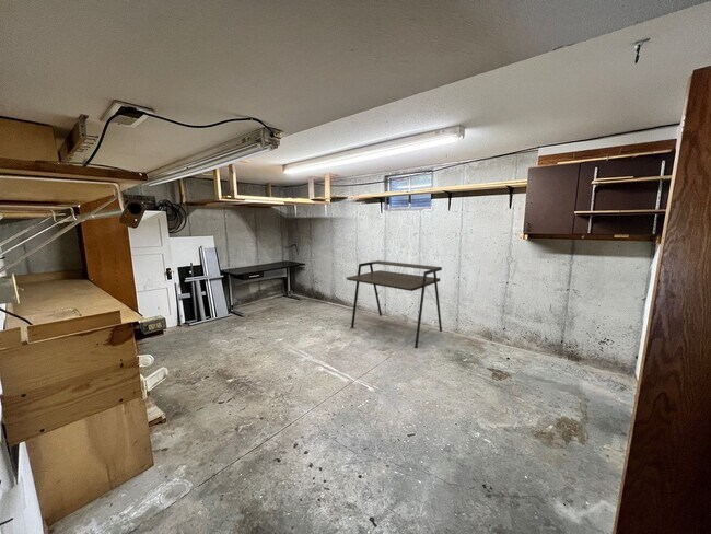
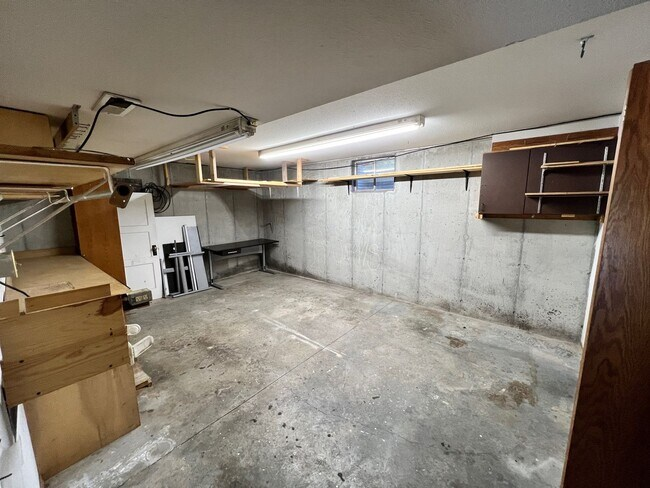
- desk [346,259,443,349]
